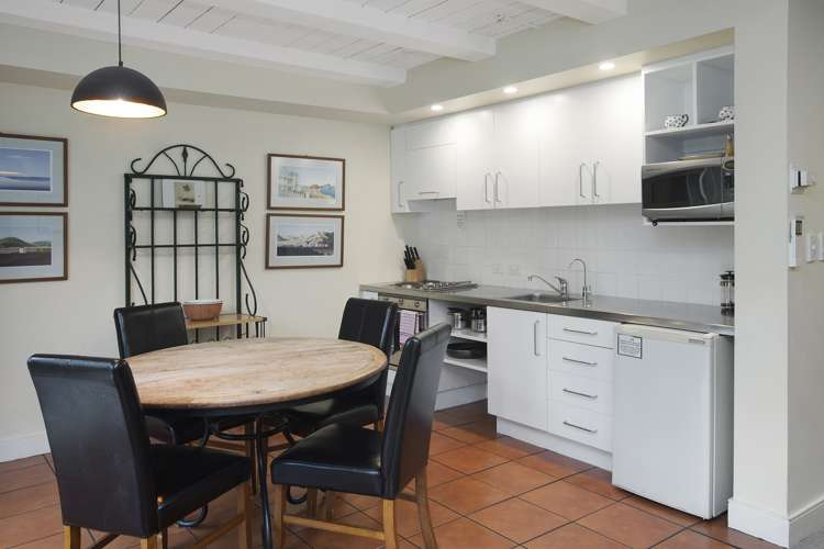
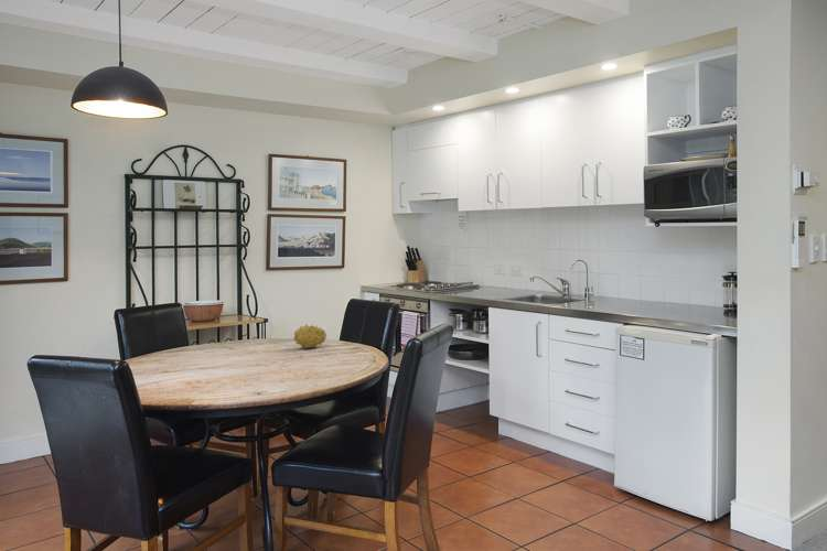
+ fruit [292,323,327,349]
